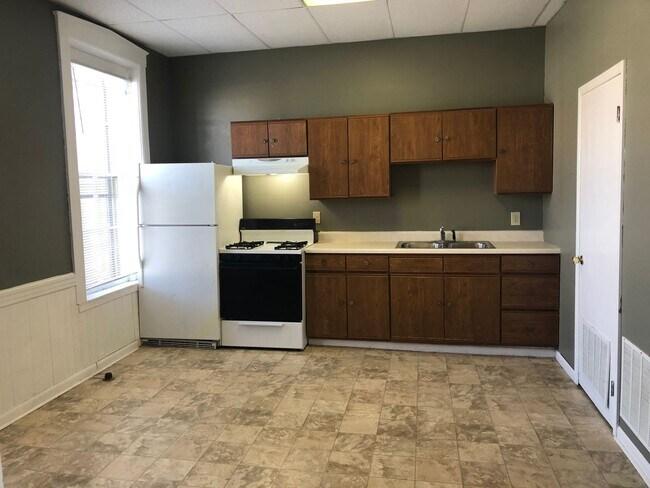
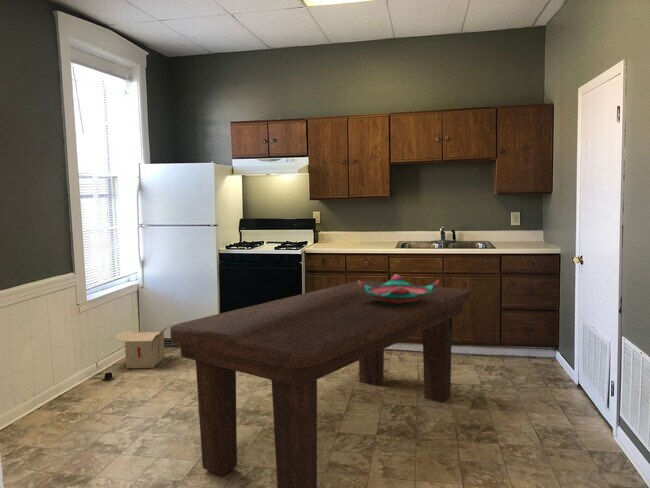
+ dining table [169,280,471,488]
+ decorative bowl [357,273,440,306]
+ cardboard box [111,323,172,369]
